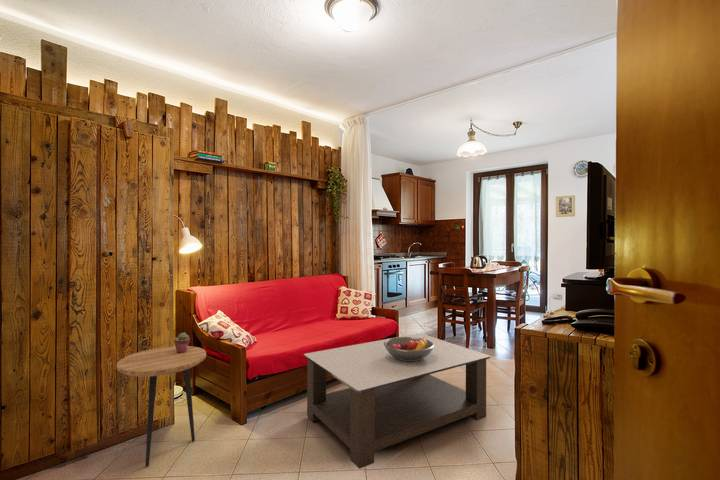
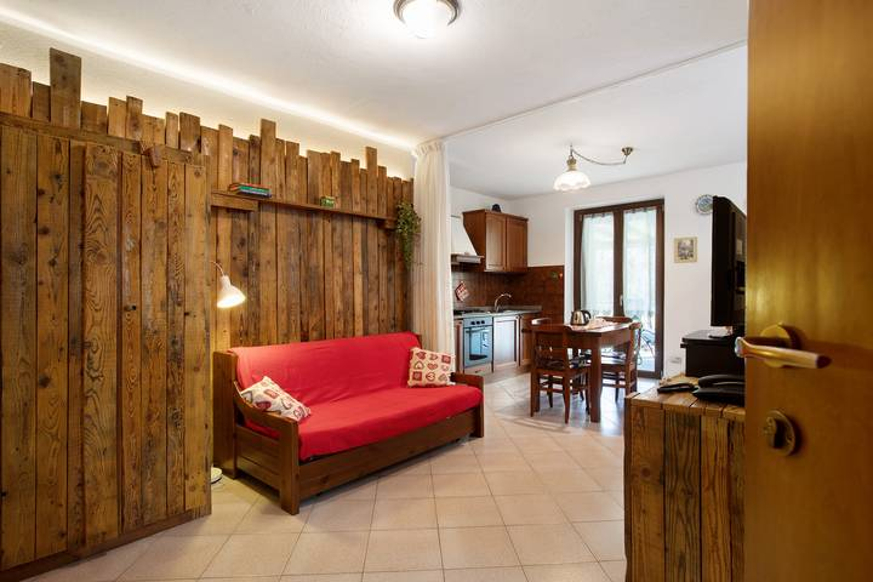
- fruit bowl [384,336,435,361]
- coffee table [303,332,491,470]
- potted succulent [173,332,191,353]
- side table [115,345,207,468]
